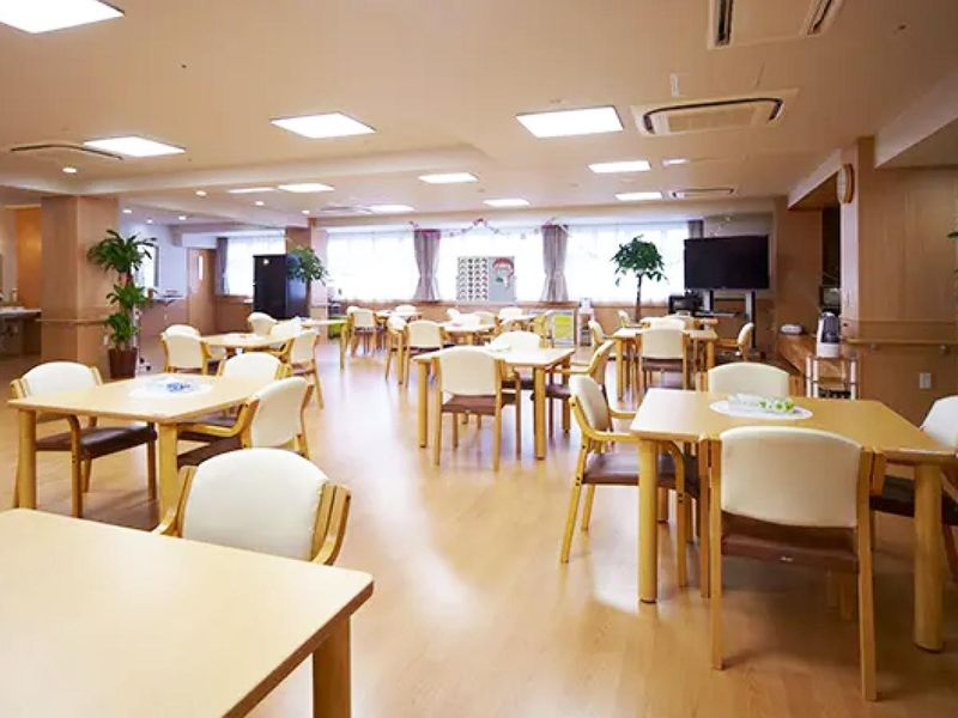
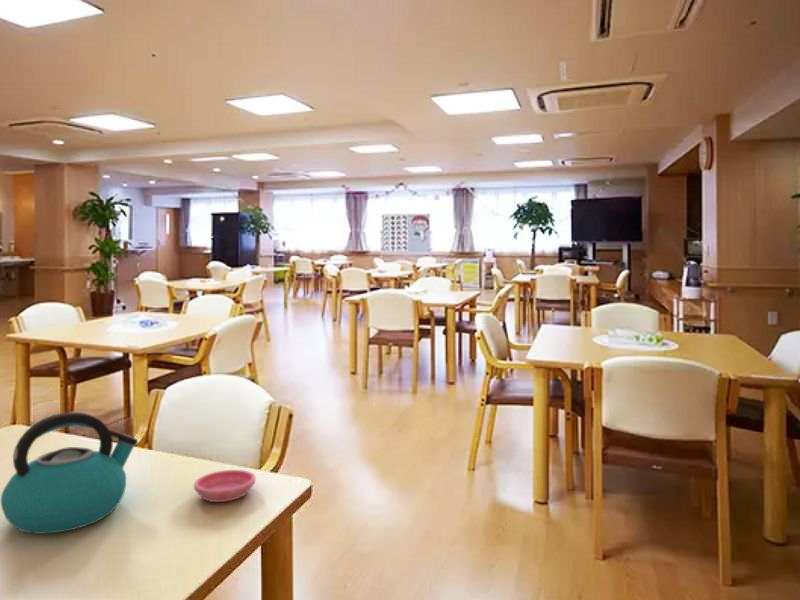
+ saucer [193,469,256,503]
+ kettle [0,411,139,535]
